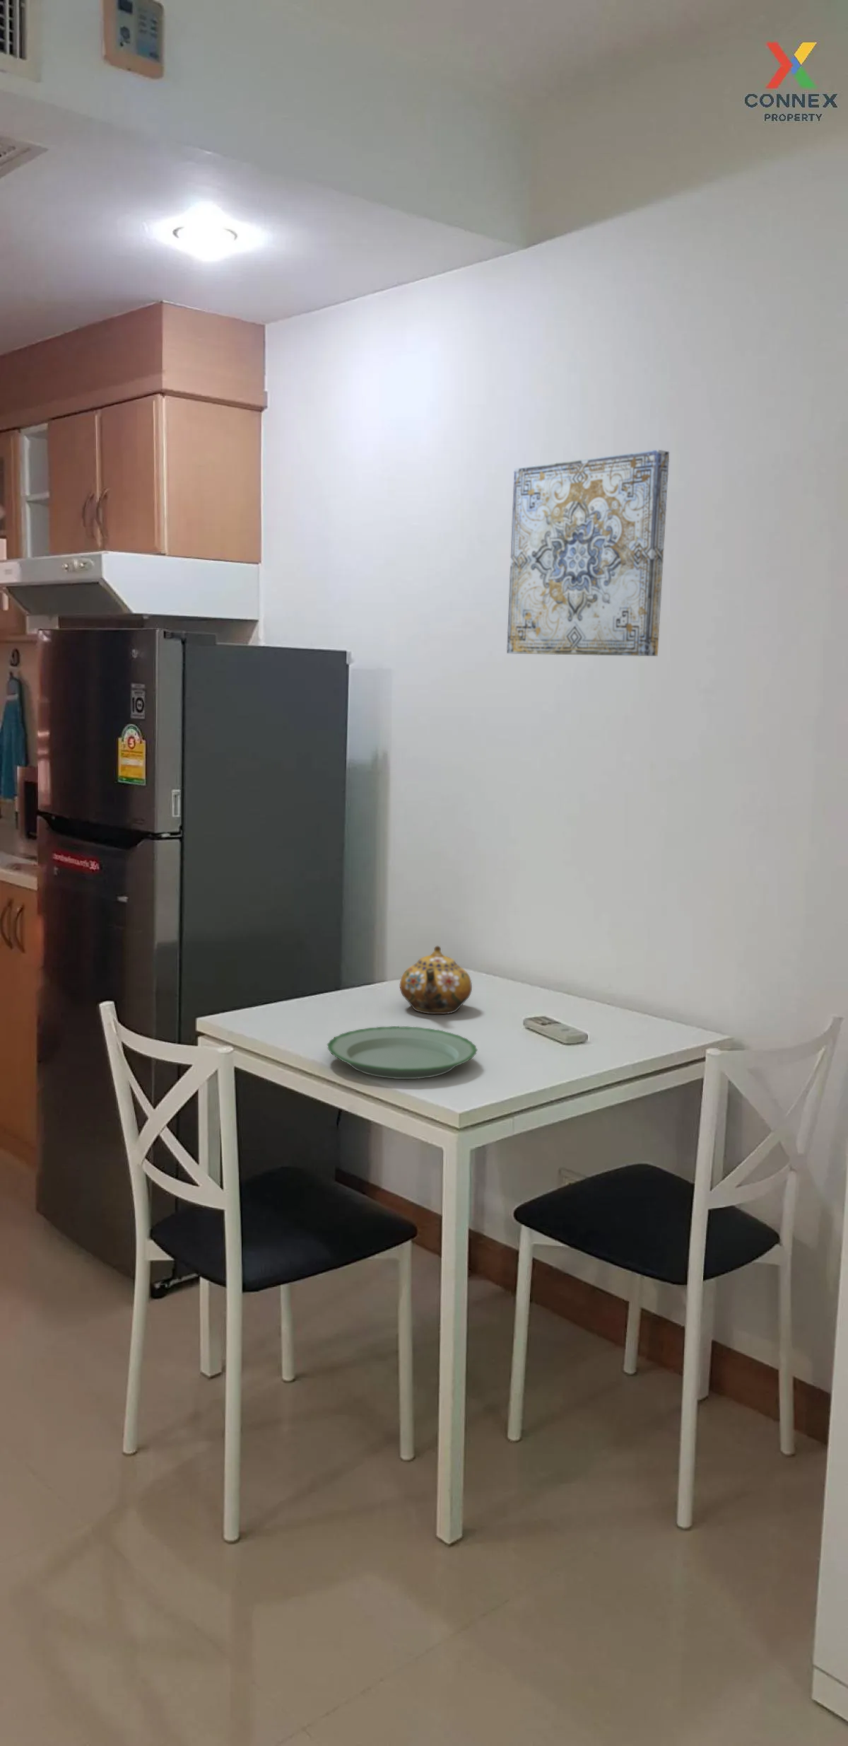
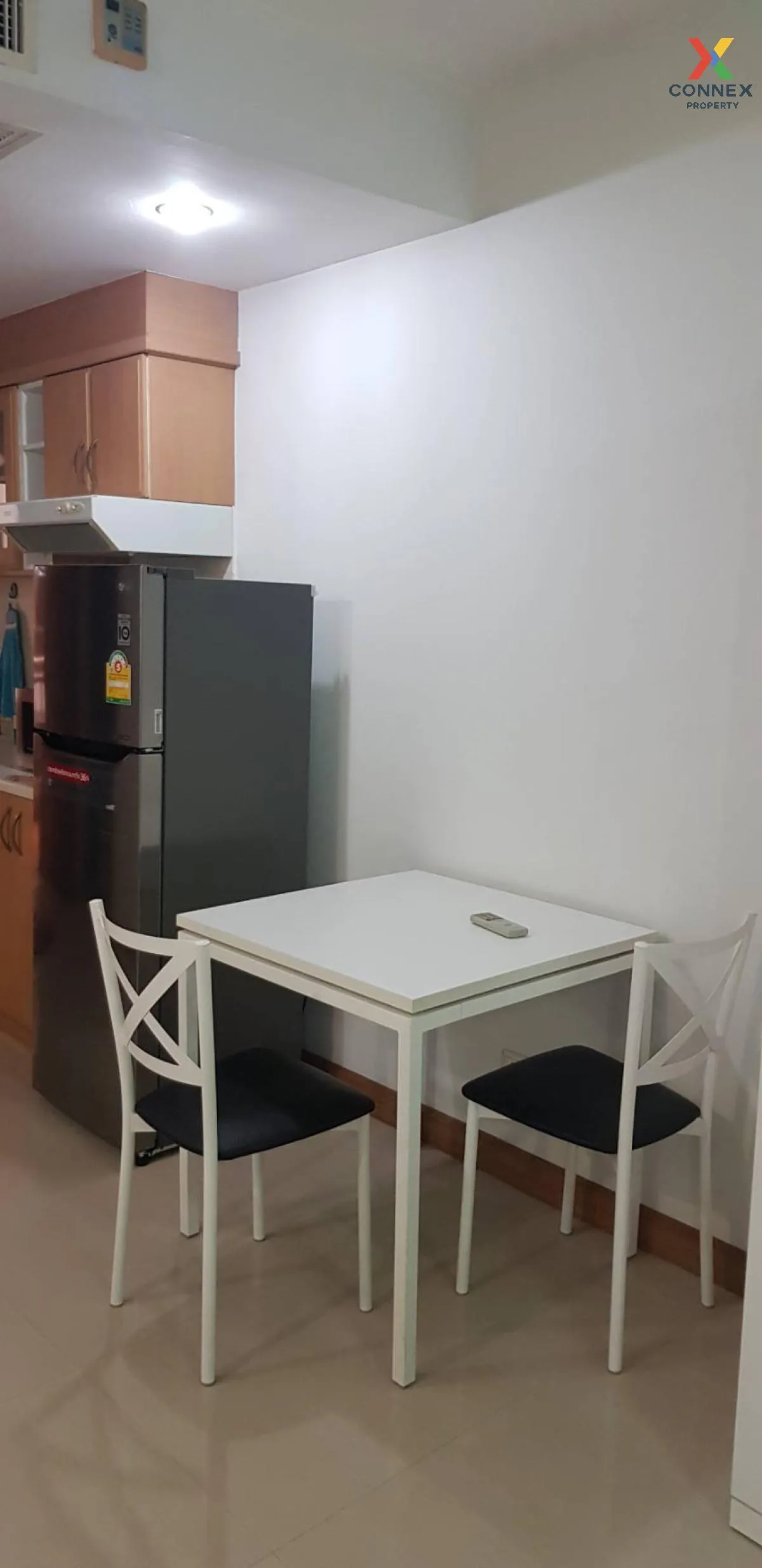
- wall art [506,449,670,657]
- plate [326,1026,479,1080]
- teapot [400,945,473,1014]
